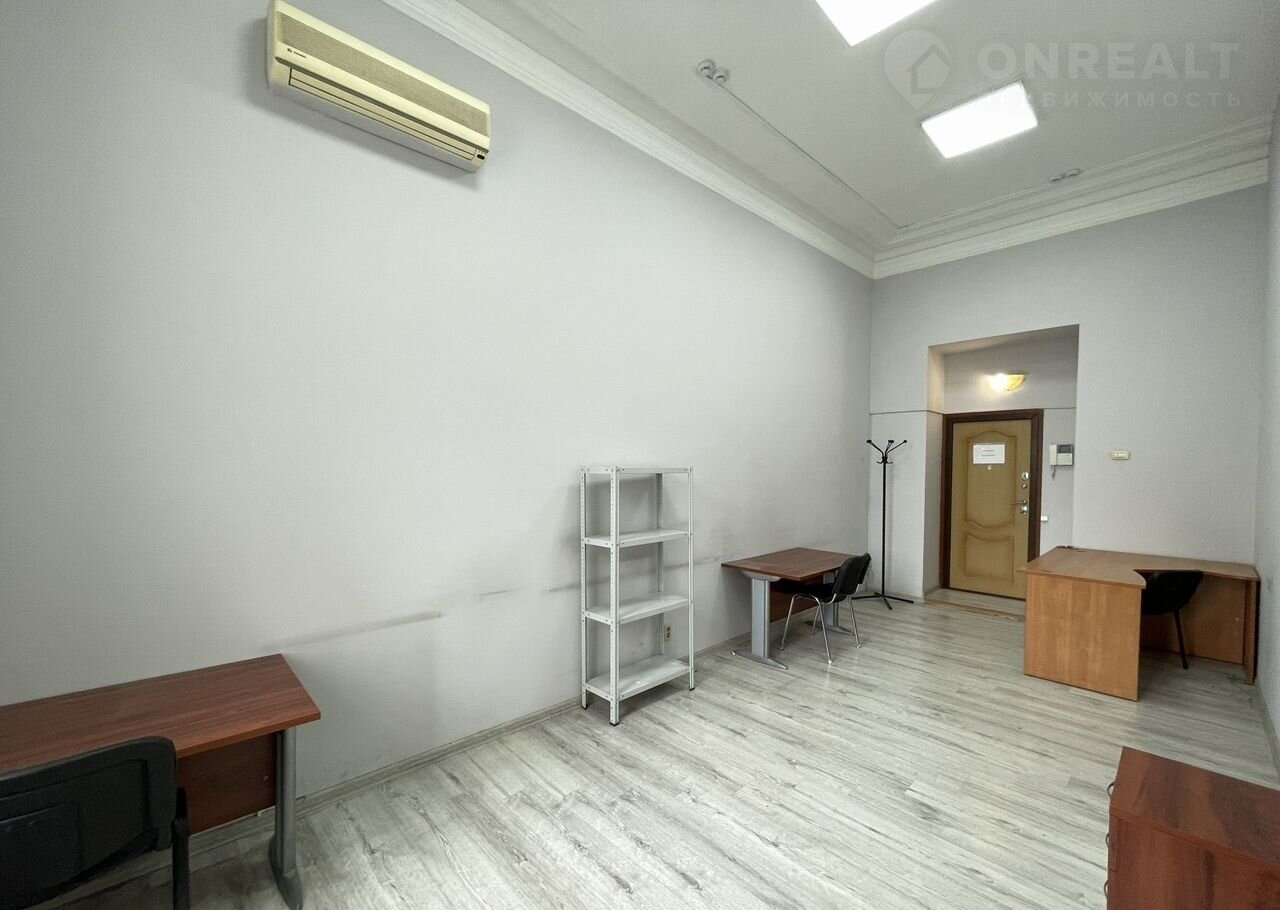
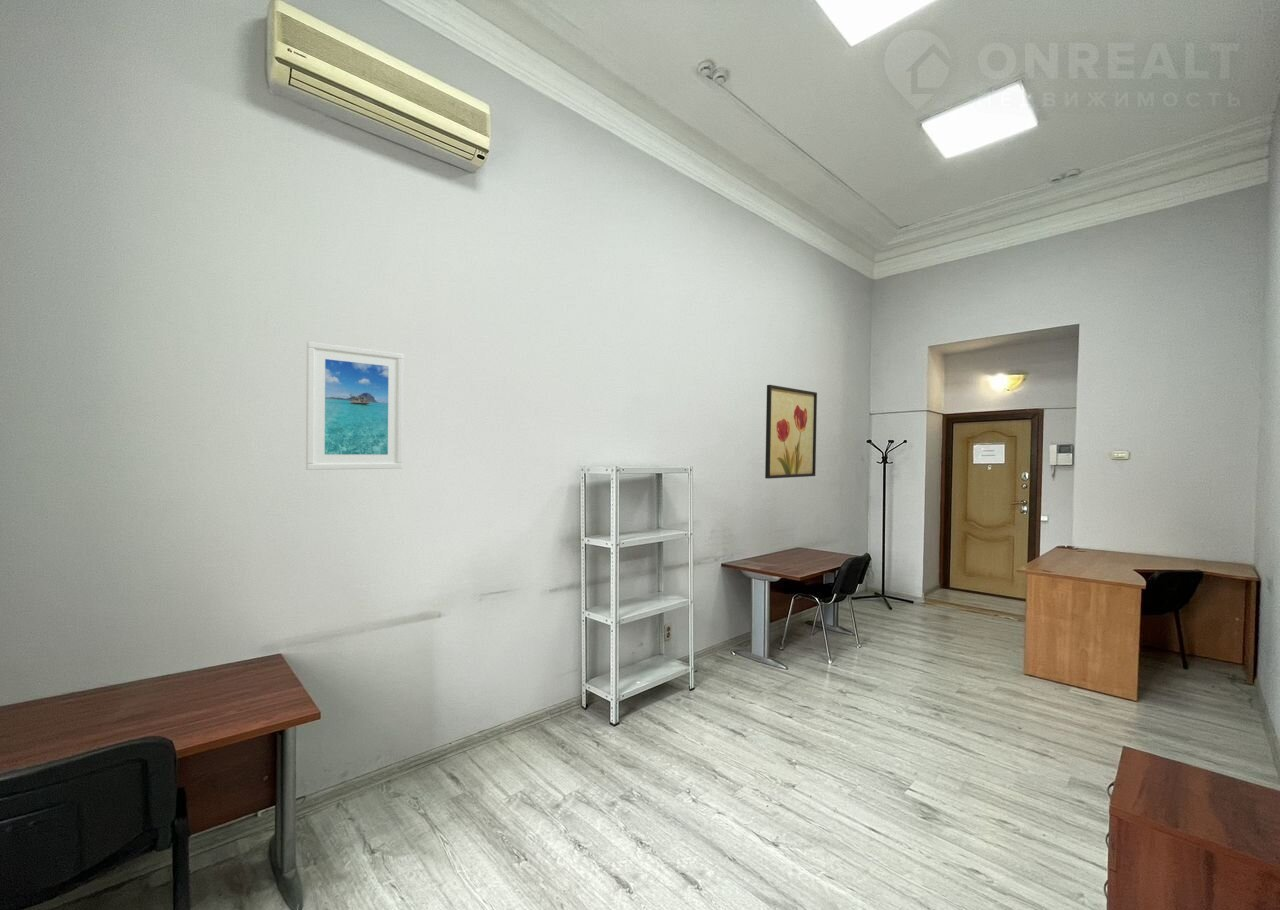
+ wall art [764,384,818,480]
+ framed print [305,341,405,471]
